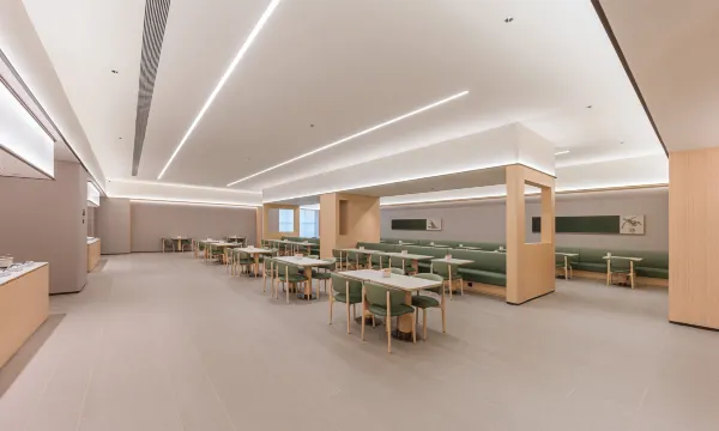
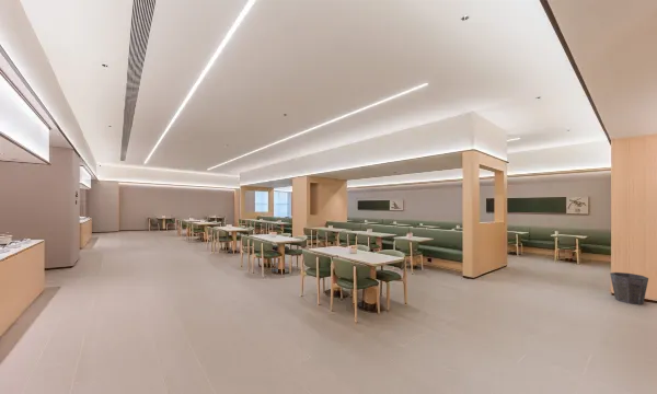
+ waste bin [609,271,649,305]
